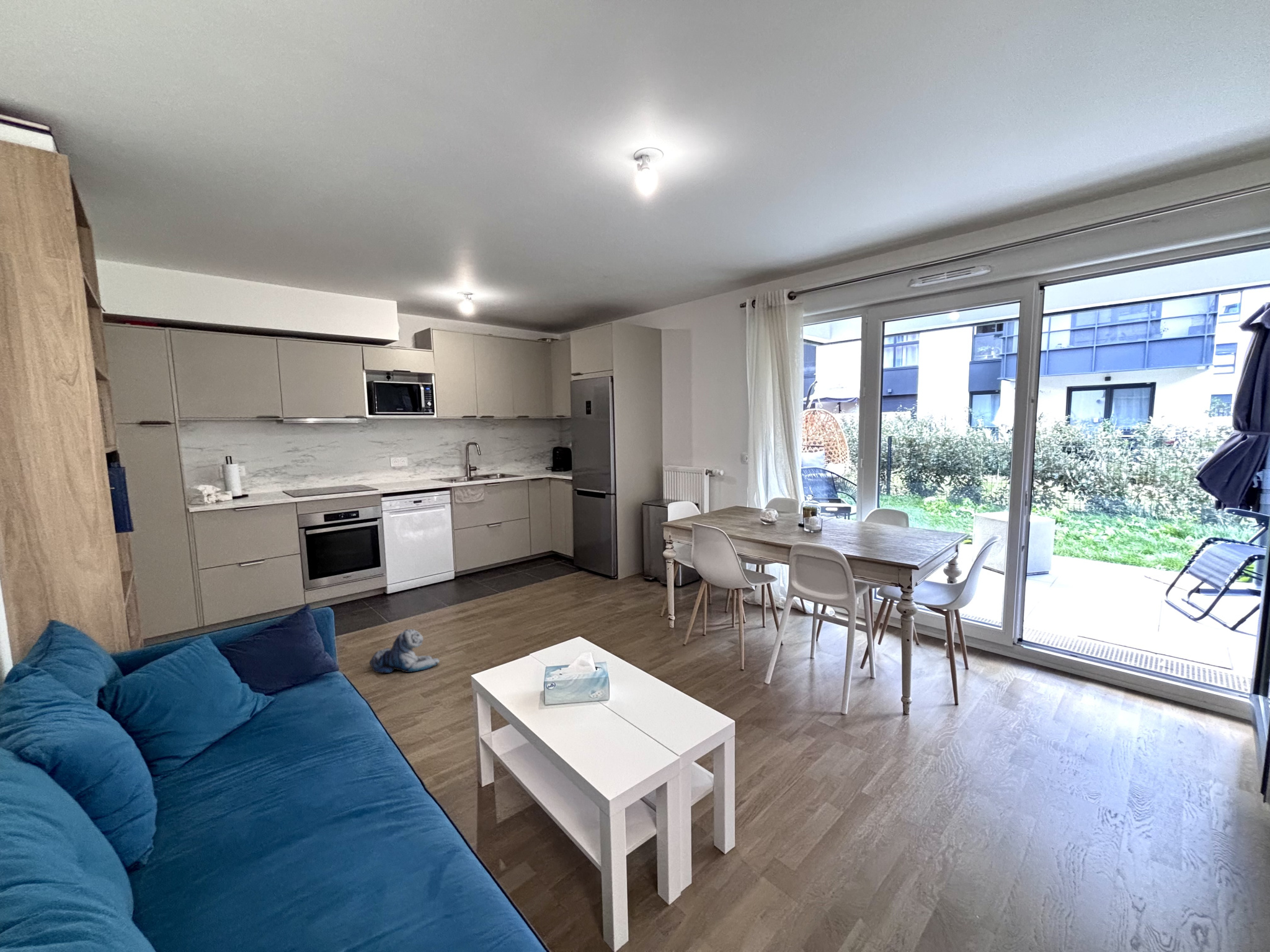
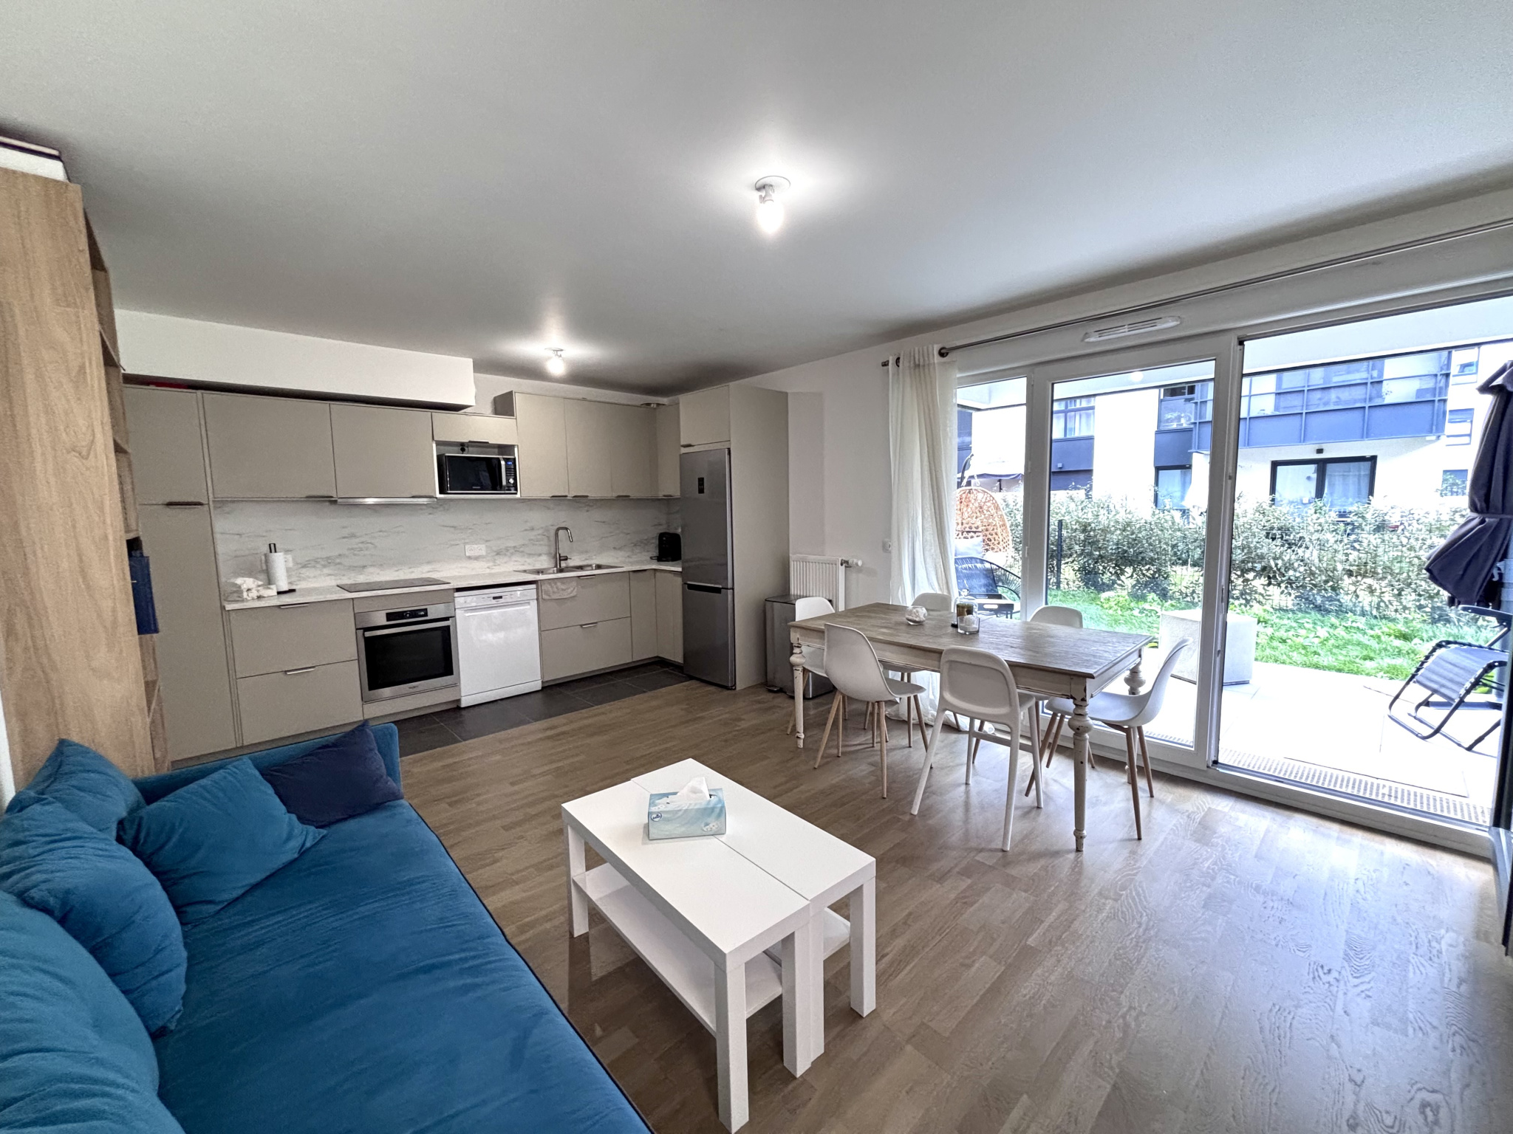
- plush toy [369,628,440,674]
